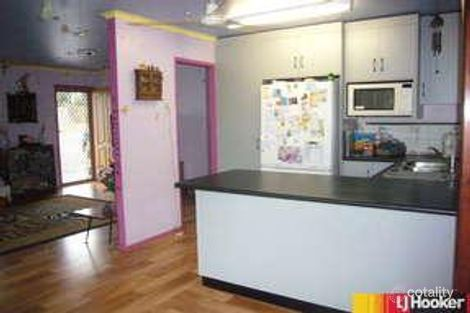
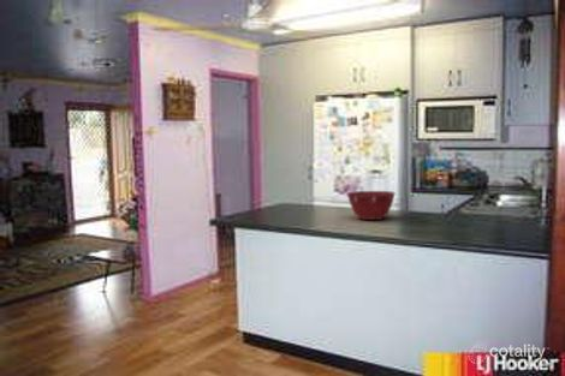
+ mixing bowl [346,190,397,221]
